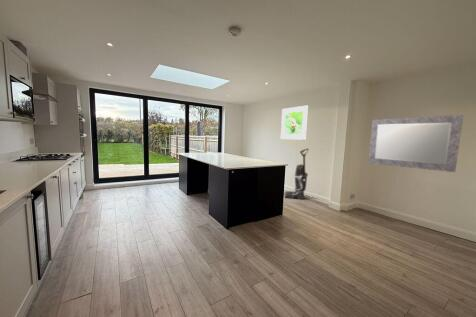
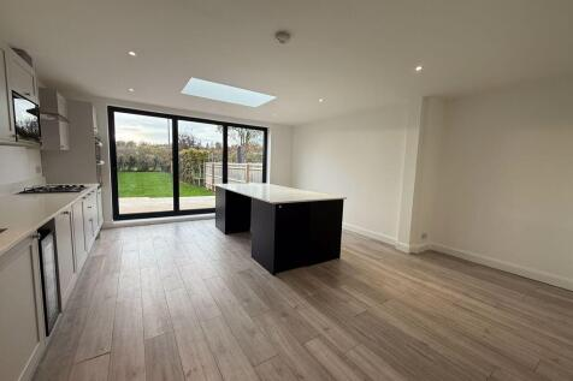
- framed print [280,104,309,141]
- mirror [367,114,464,173]
- vacuum cleaner [284,147,310,200]
